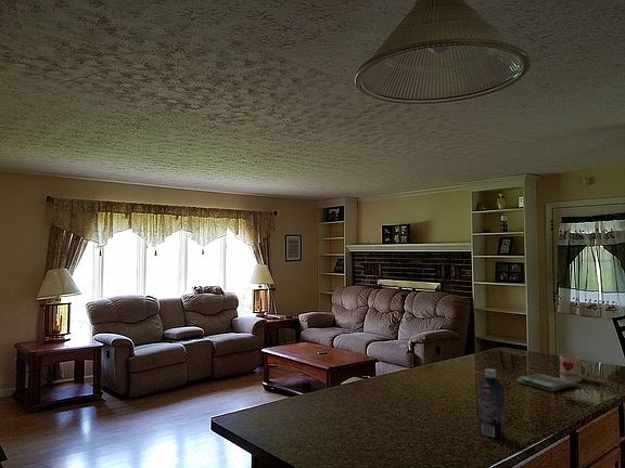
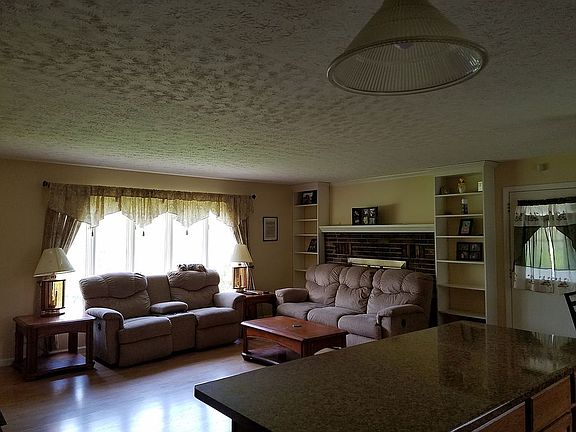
- bottle [477,367,506,440]
- dish towel [515,373,579,392]
- mug [559,354,589,382]
